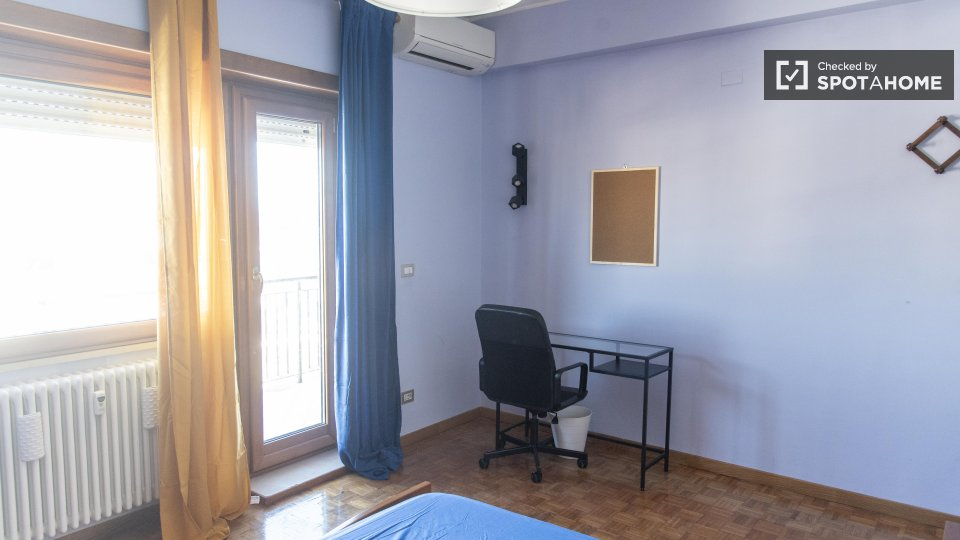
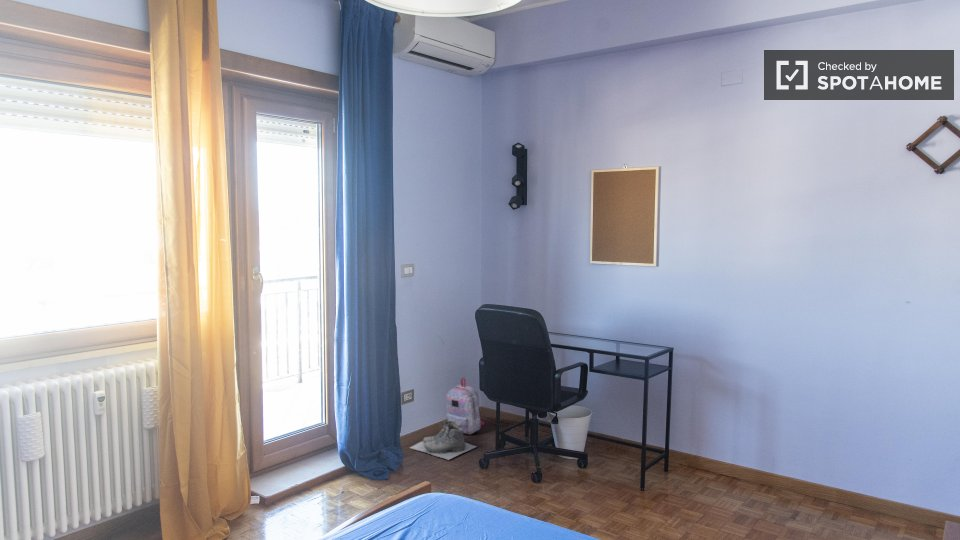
+ backpack [445,376,485,435]
+ boots [409,419,478,461]
